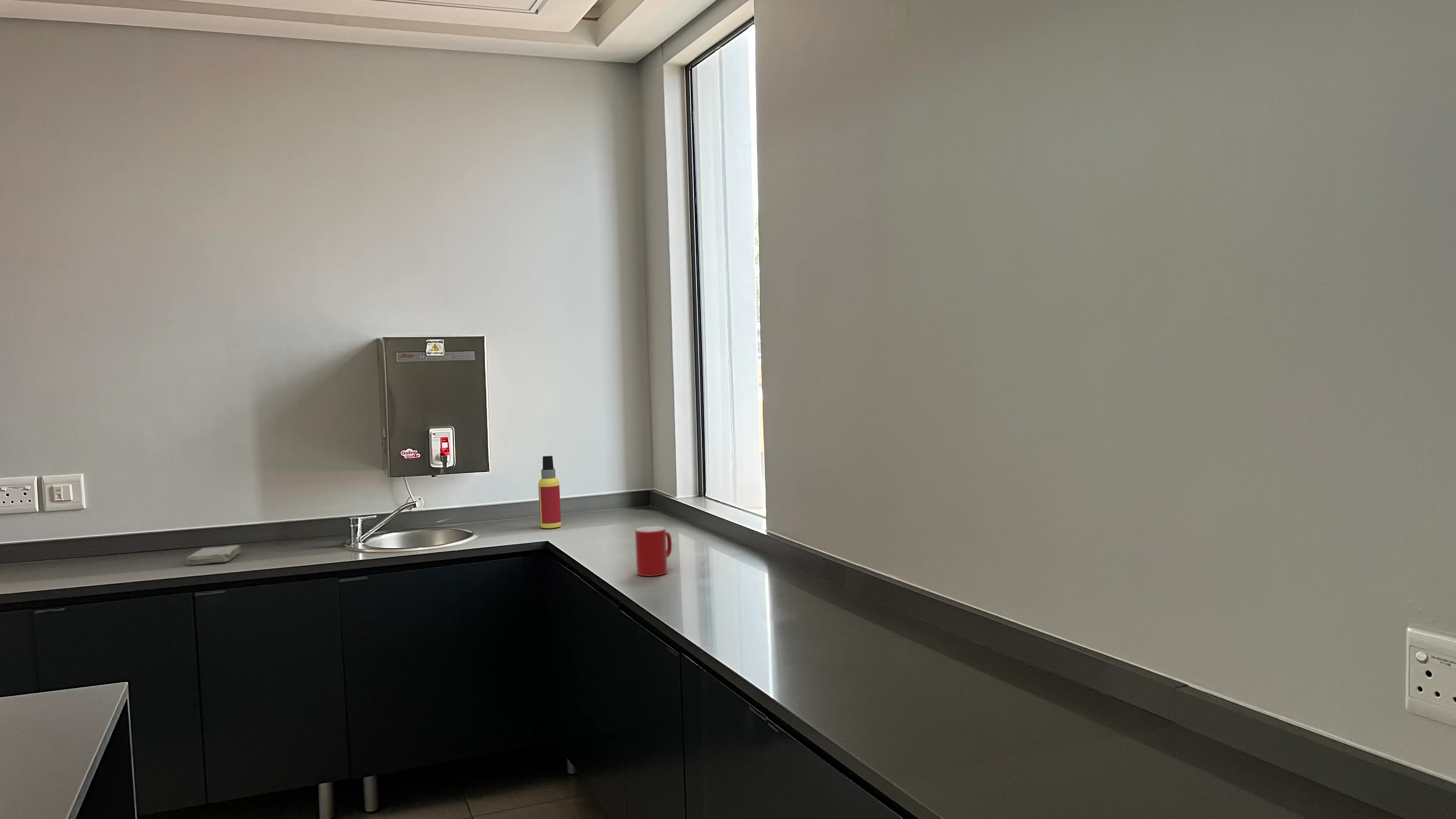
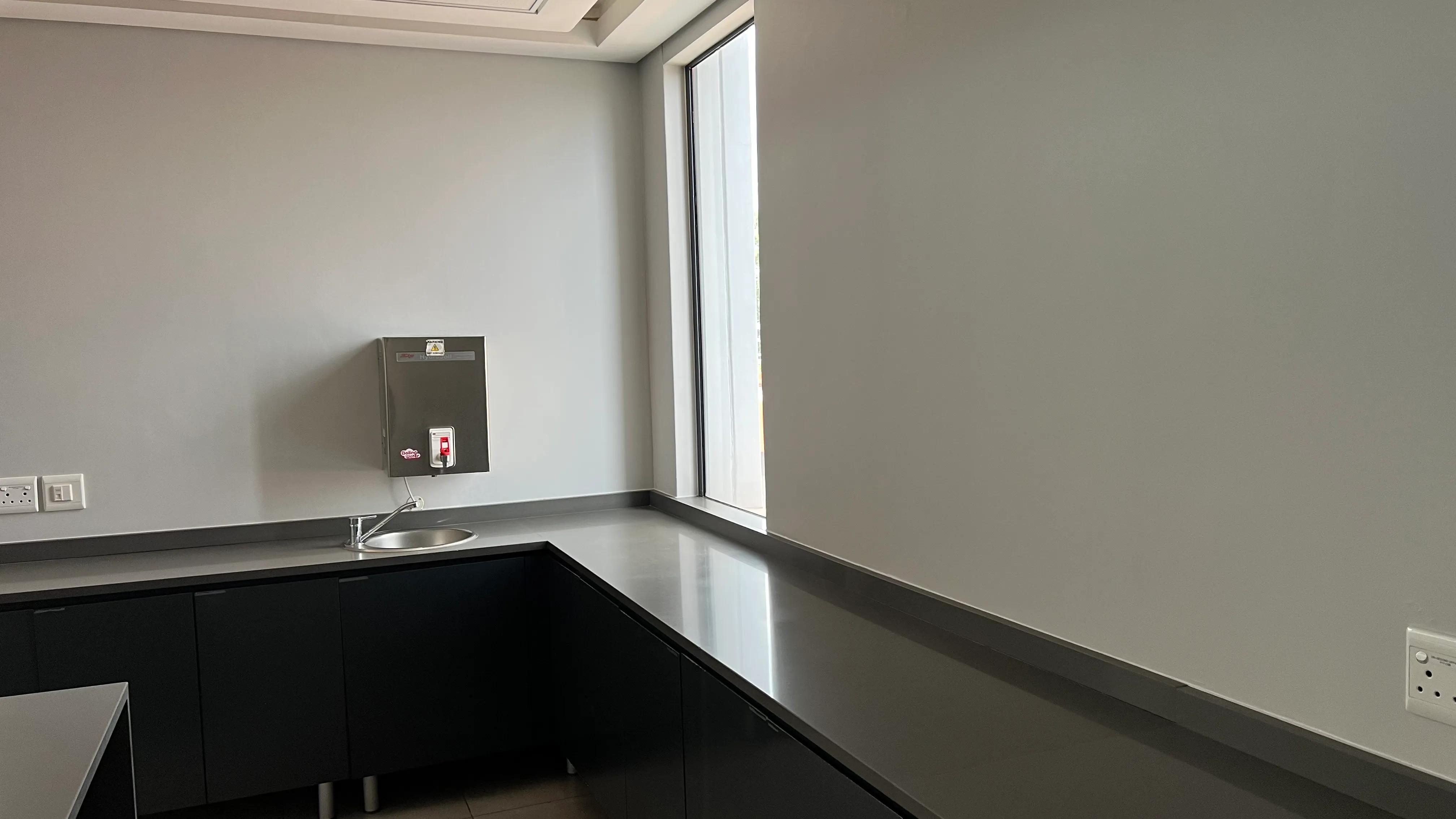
- washcloth [186,545,241,566]
- cup [635,526,672,576]
- spray bottle [538,455,562,529]
